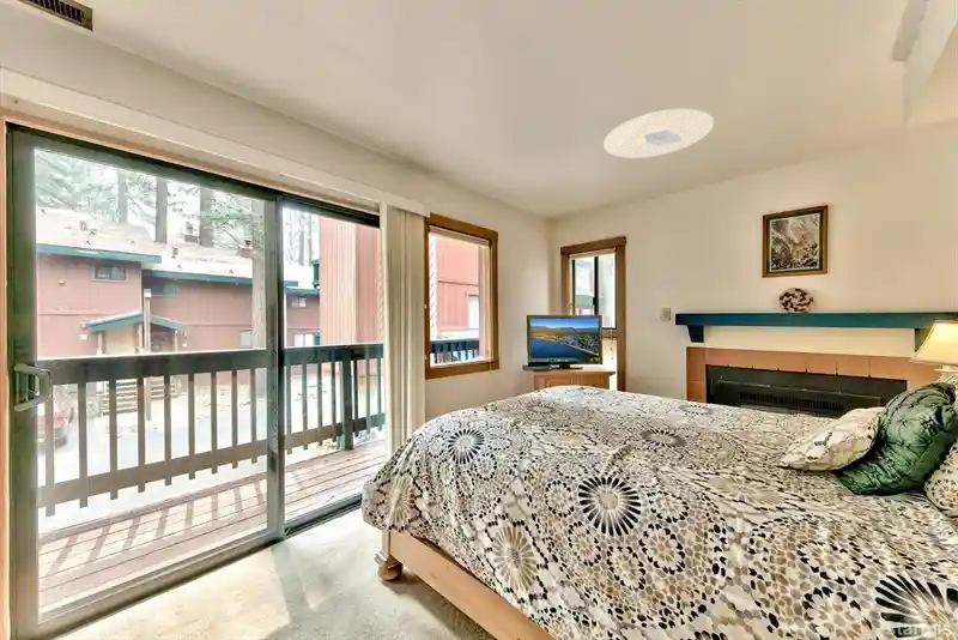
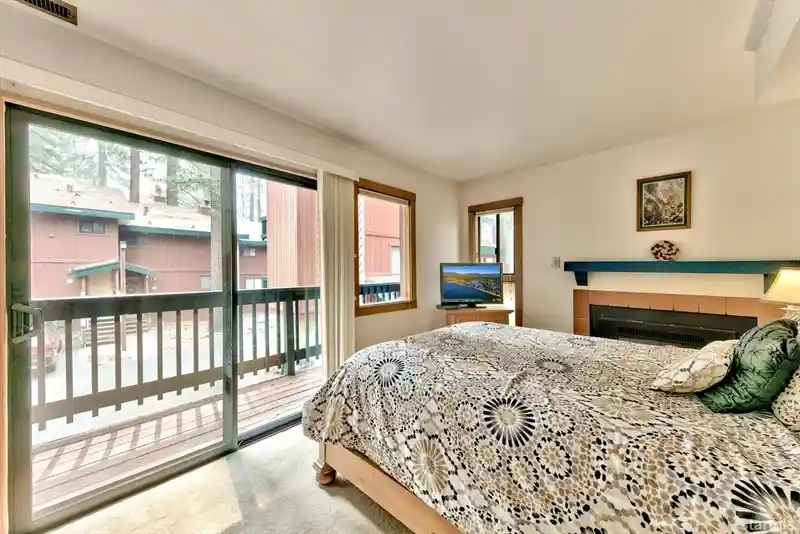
- ceiling light [602,108,715,159]
